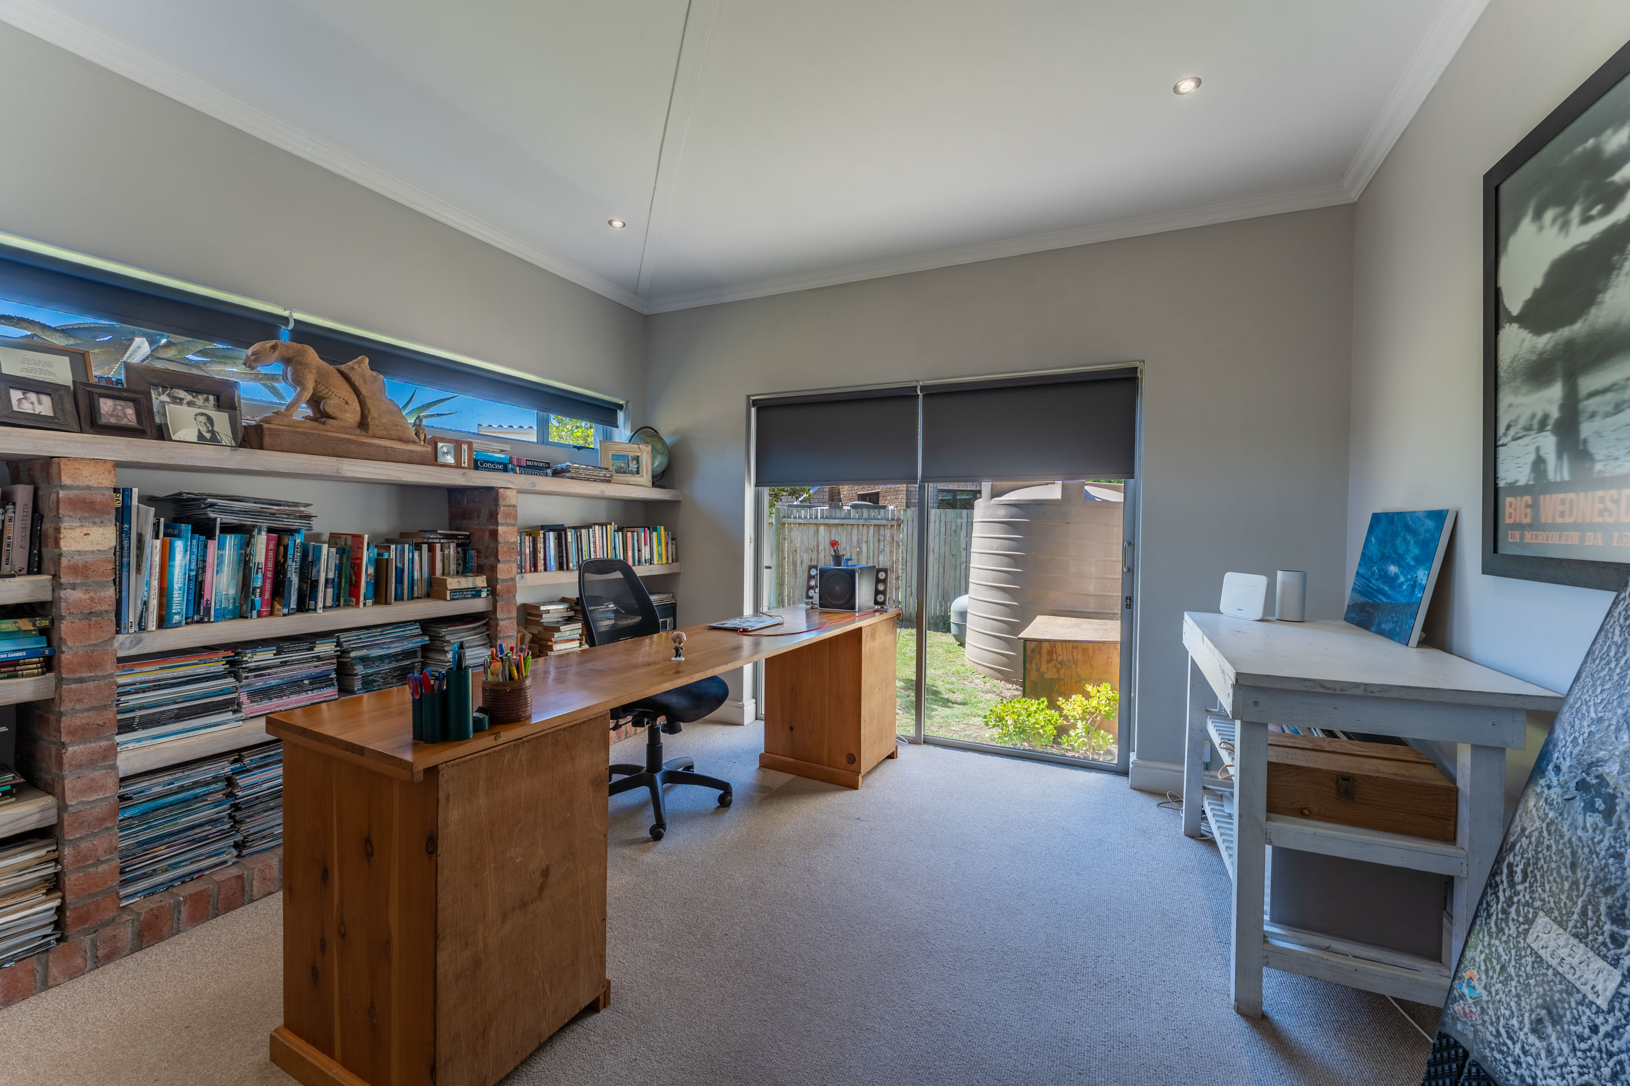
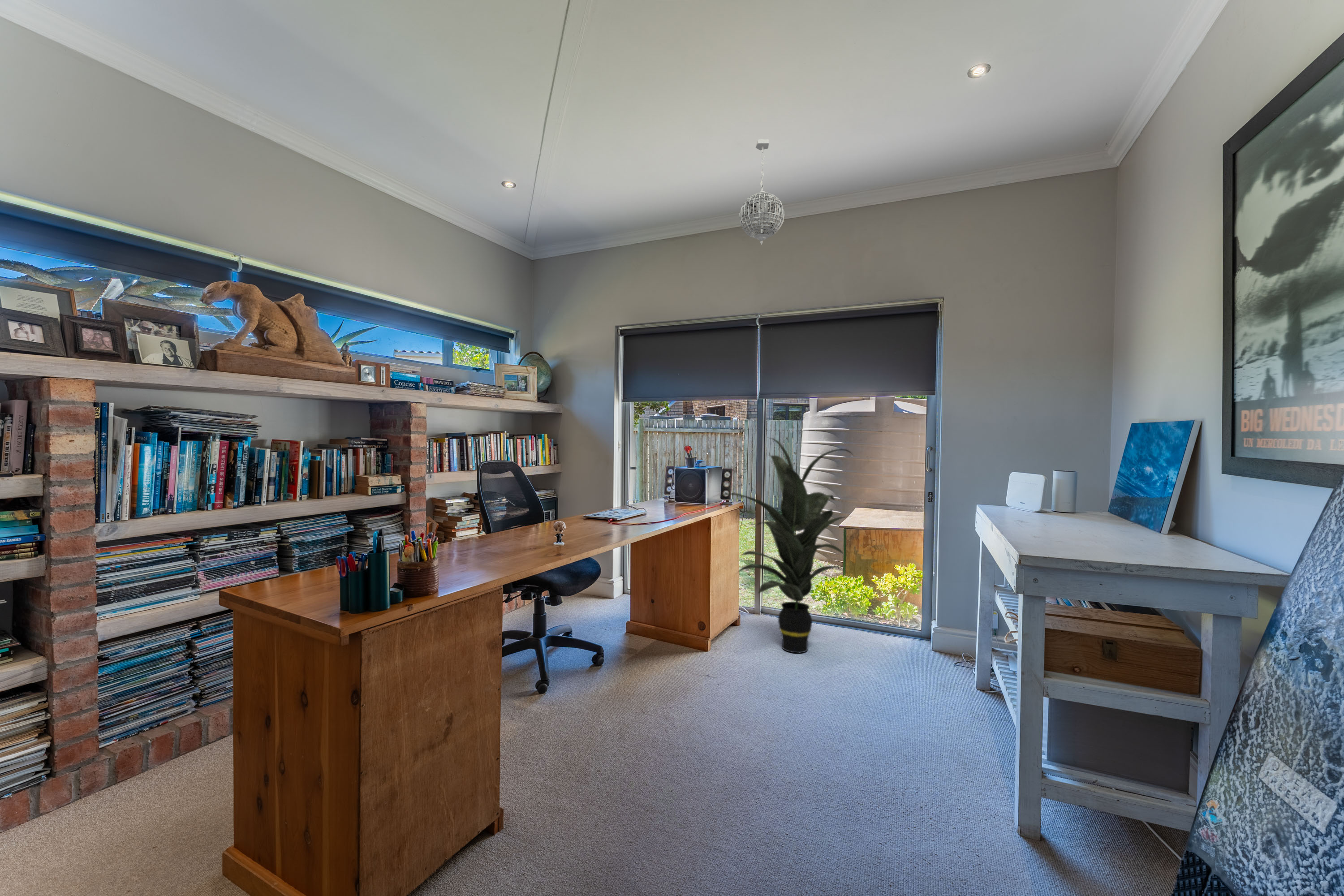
+ indoor plant [719,437,854,654]
+ pendant light [739,139,785,245]
